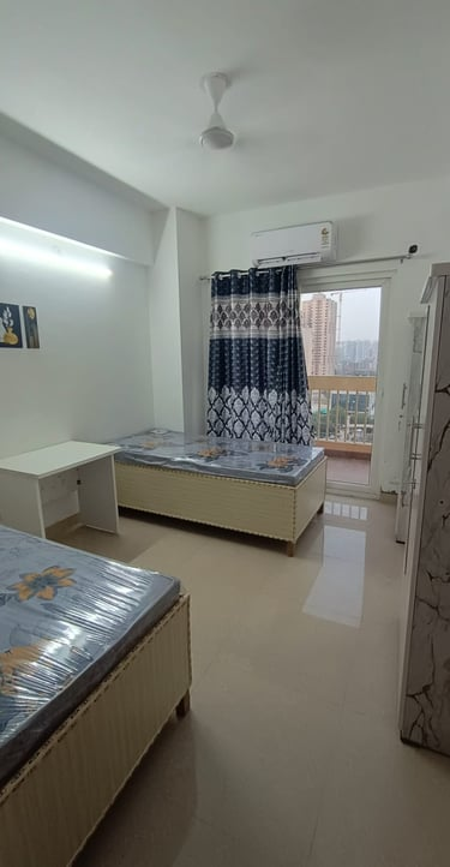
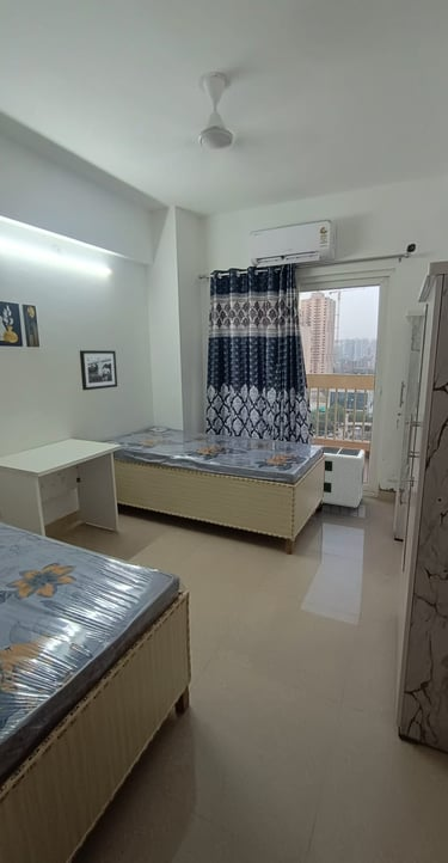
+ picture frame [79,349,118,391]
+ air purifier [321,445,367,509]
